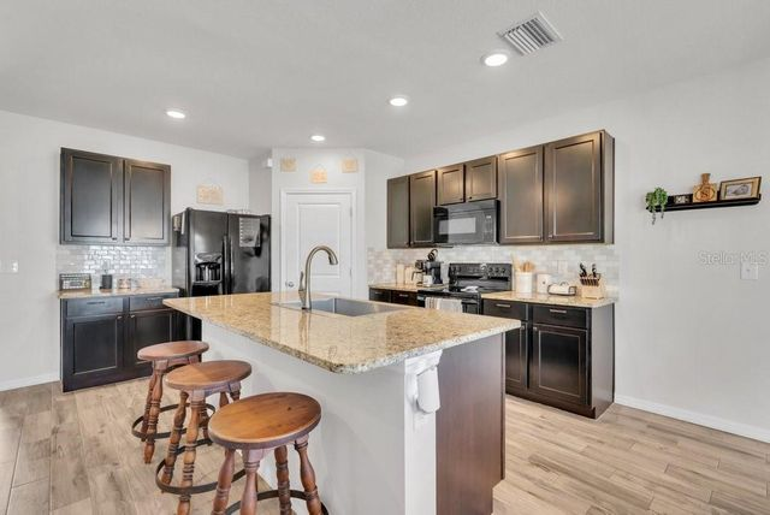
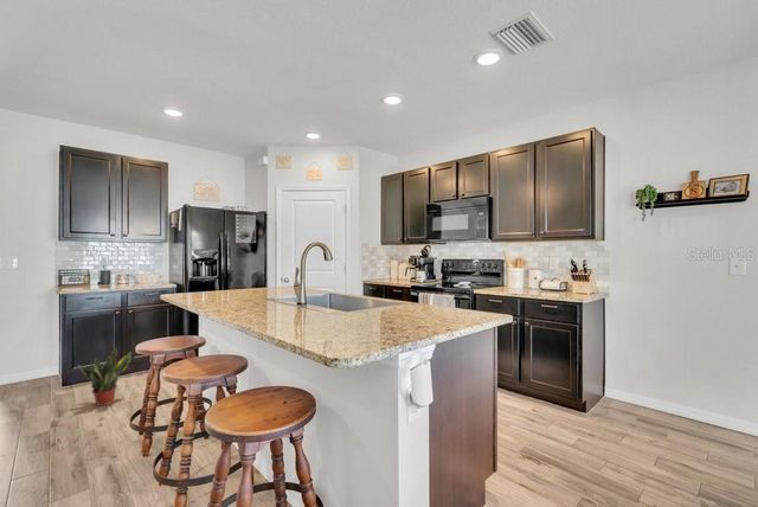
+ potted plant [78,348,133,407]
